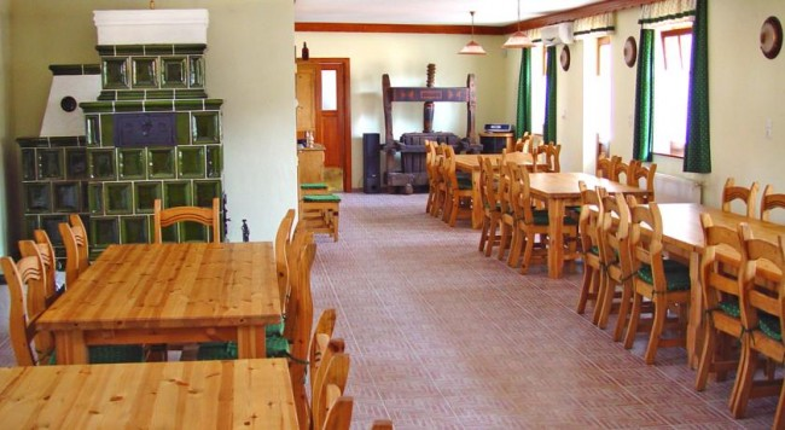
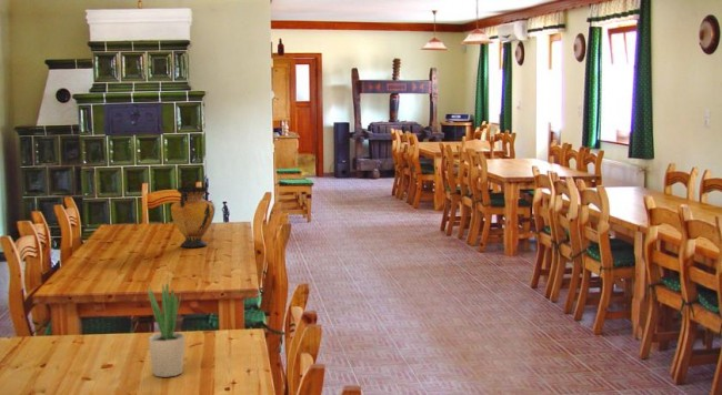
+ potted plant [147,271,187,378]
+ vase [170,185,217,249]
